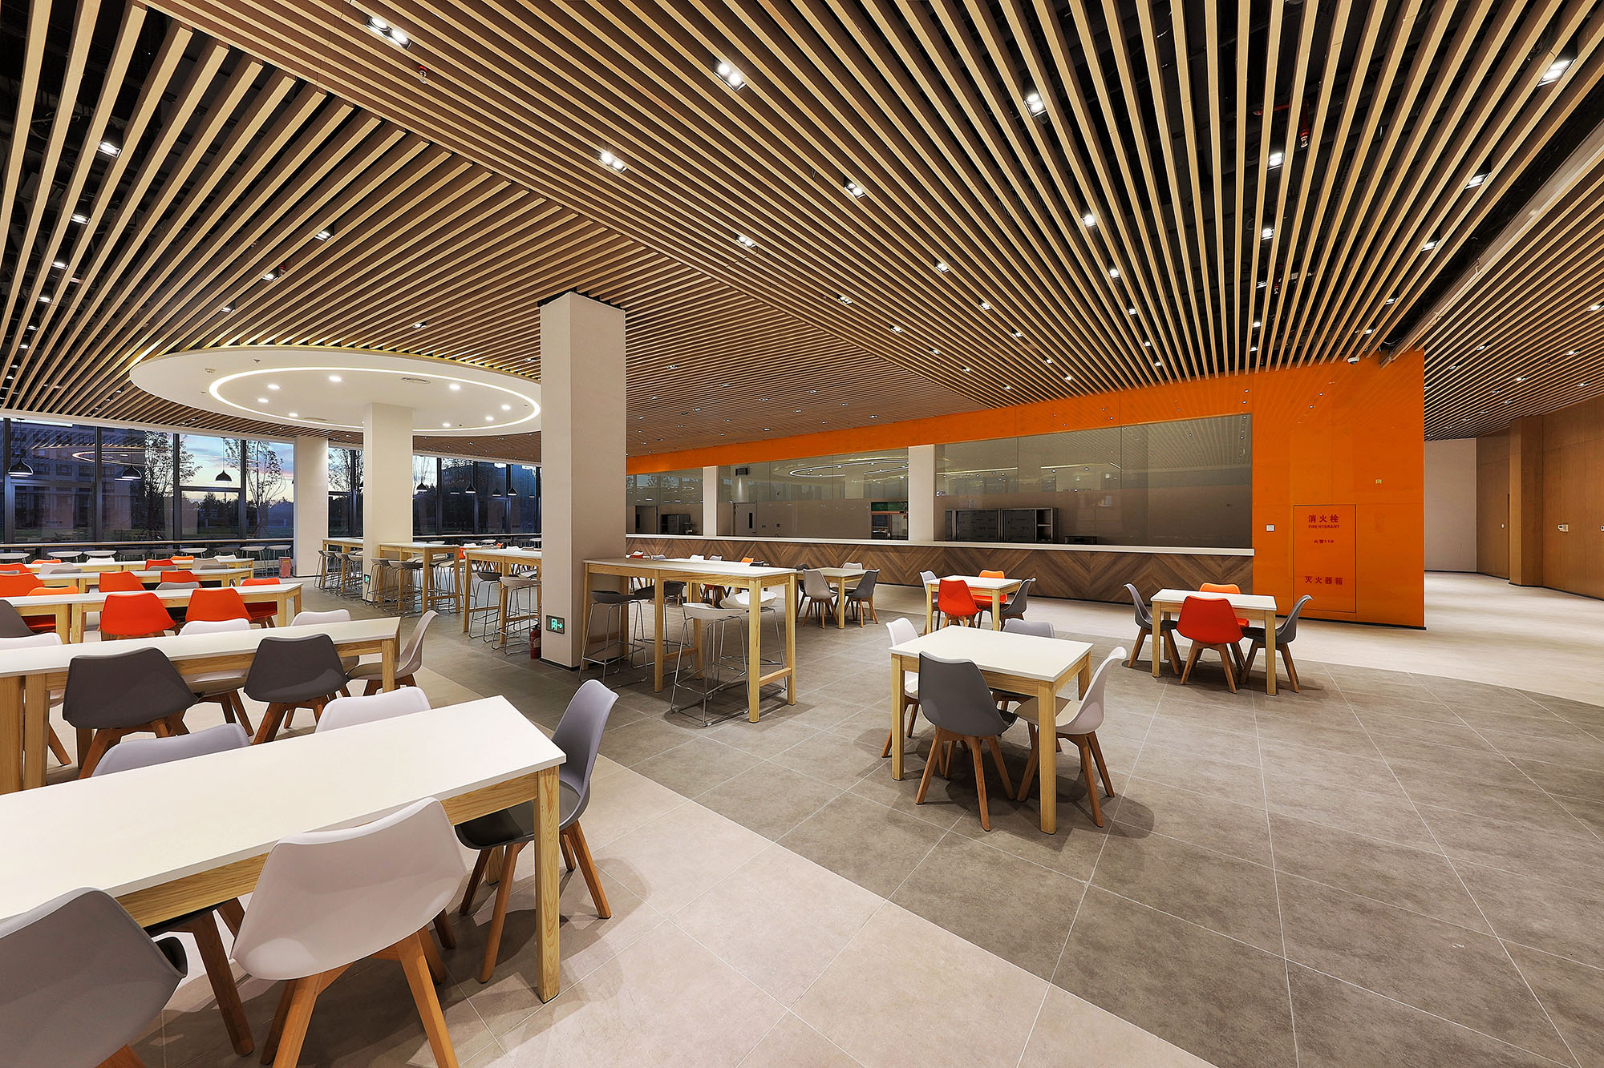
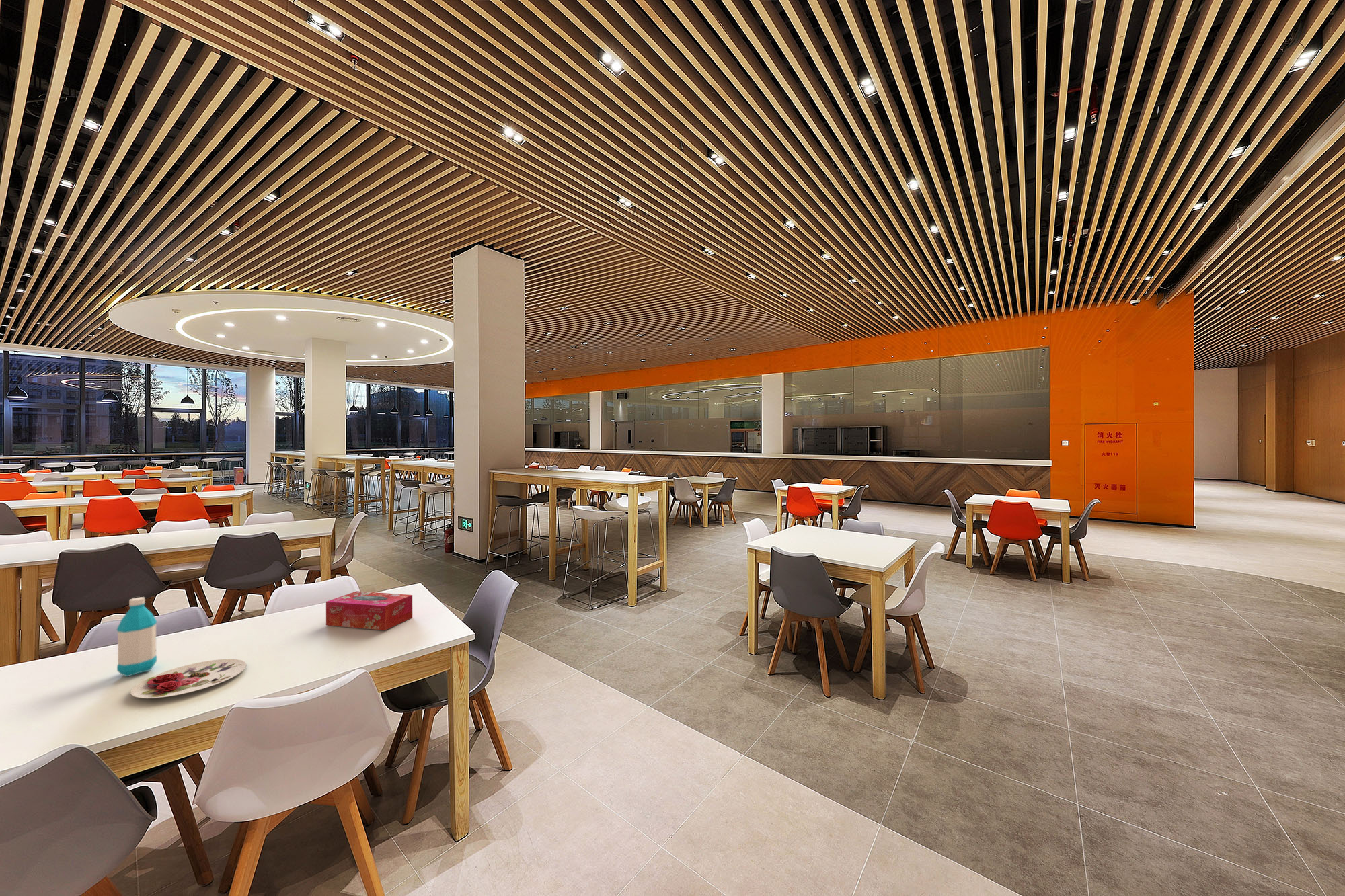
+ plate [130,659,247,699]
+ tissue box [325,590,413,631]
+ water bottle [116,596,157,677]
